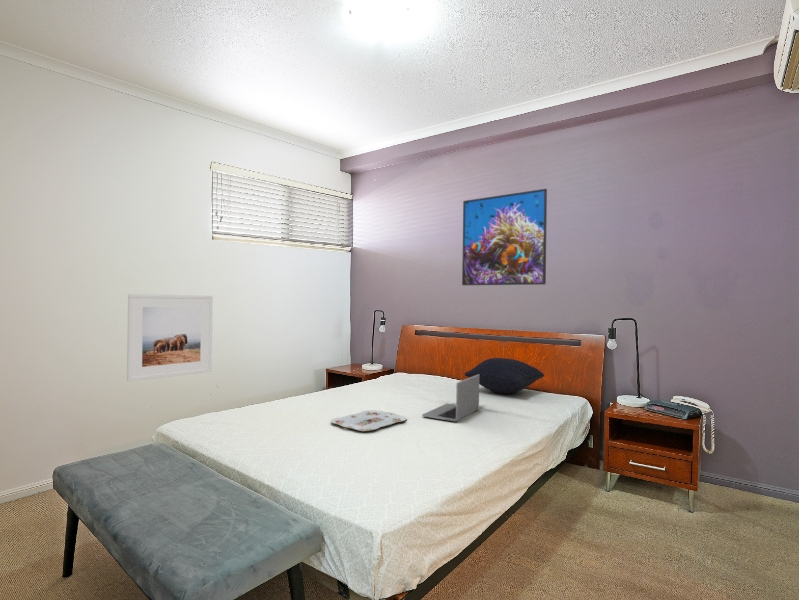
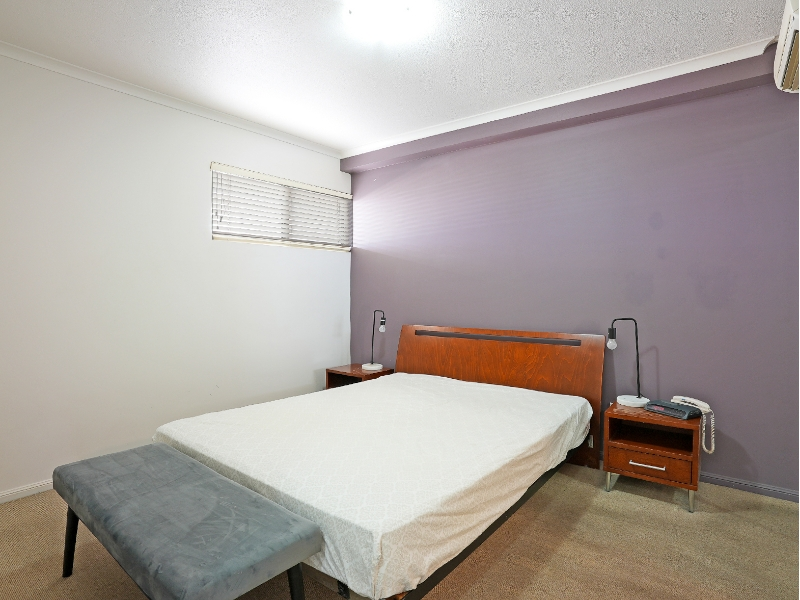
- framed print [126,293,214,383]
- laptop [421,374,480,422]
- pillow [464,357,545,395]
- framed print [461,188,548,286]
- serving tray [330,409,408,432]
